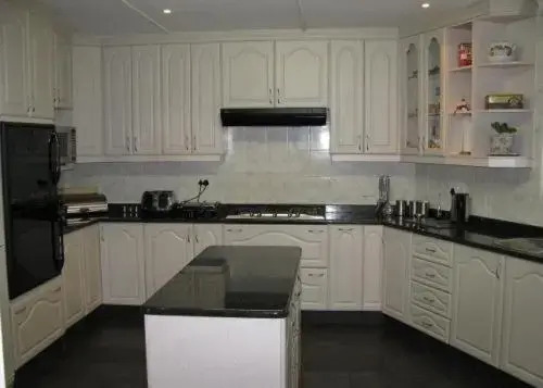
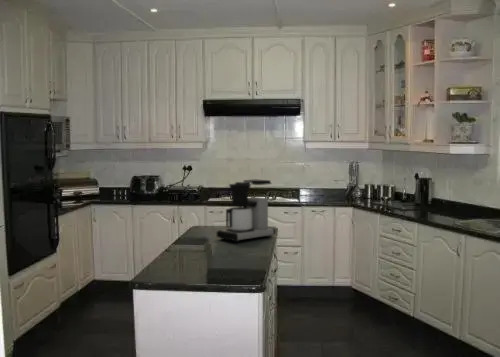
+ coffee maker [215,179,277,243]
